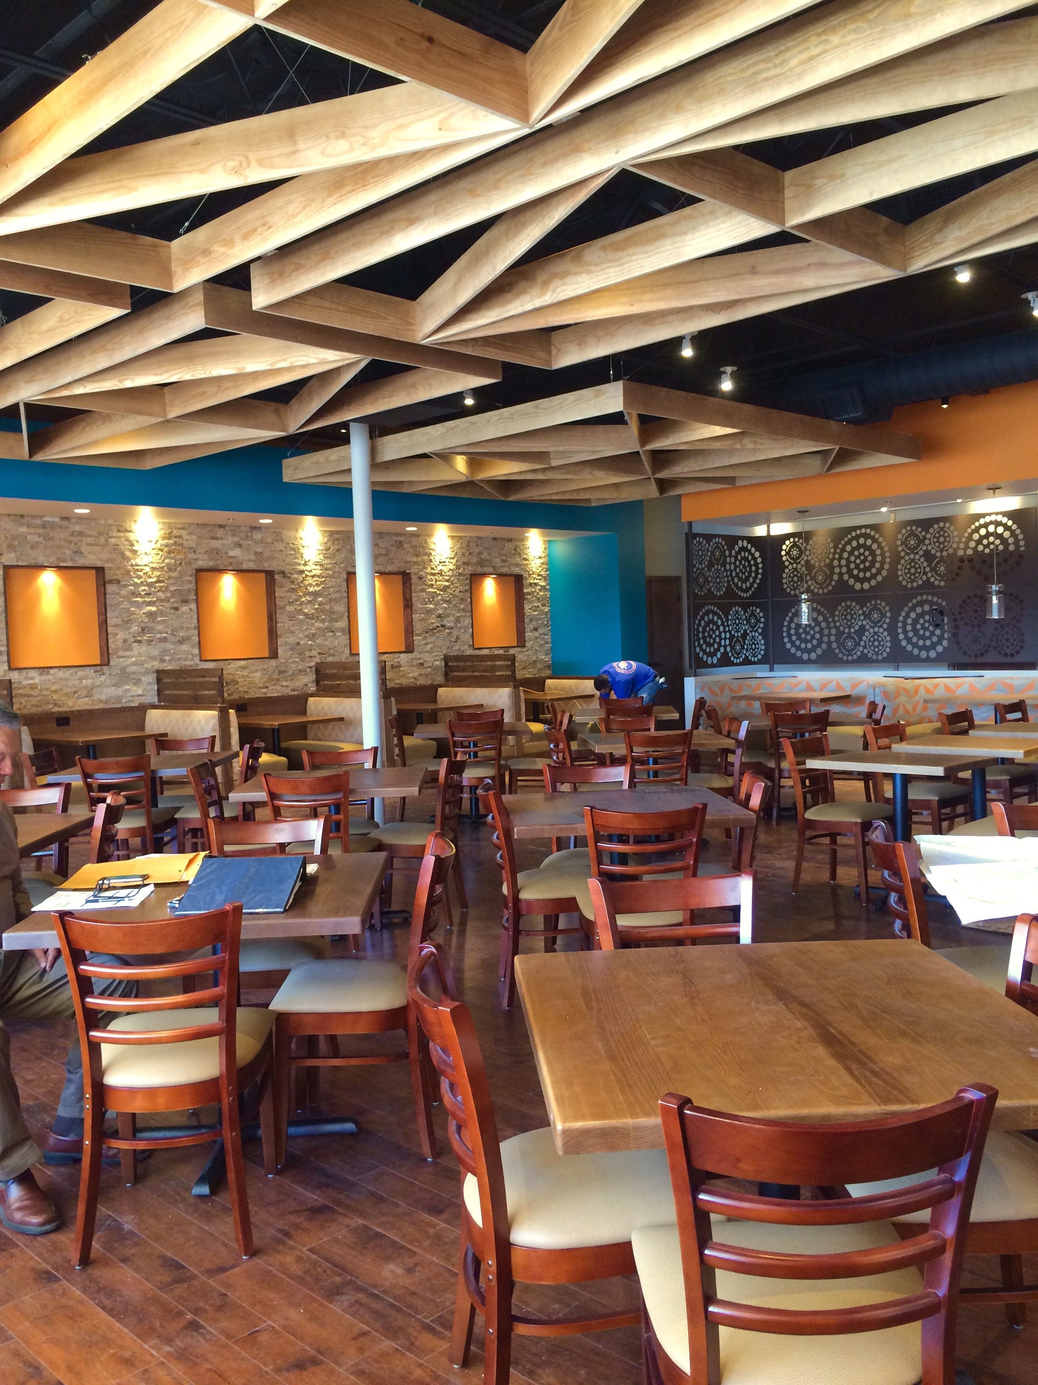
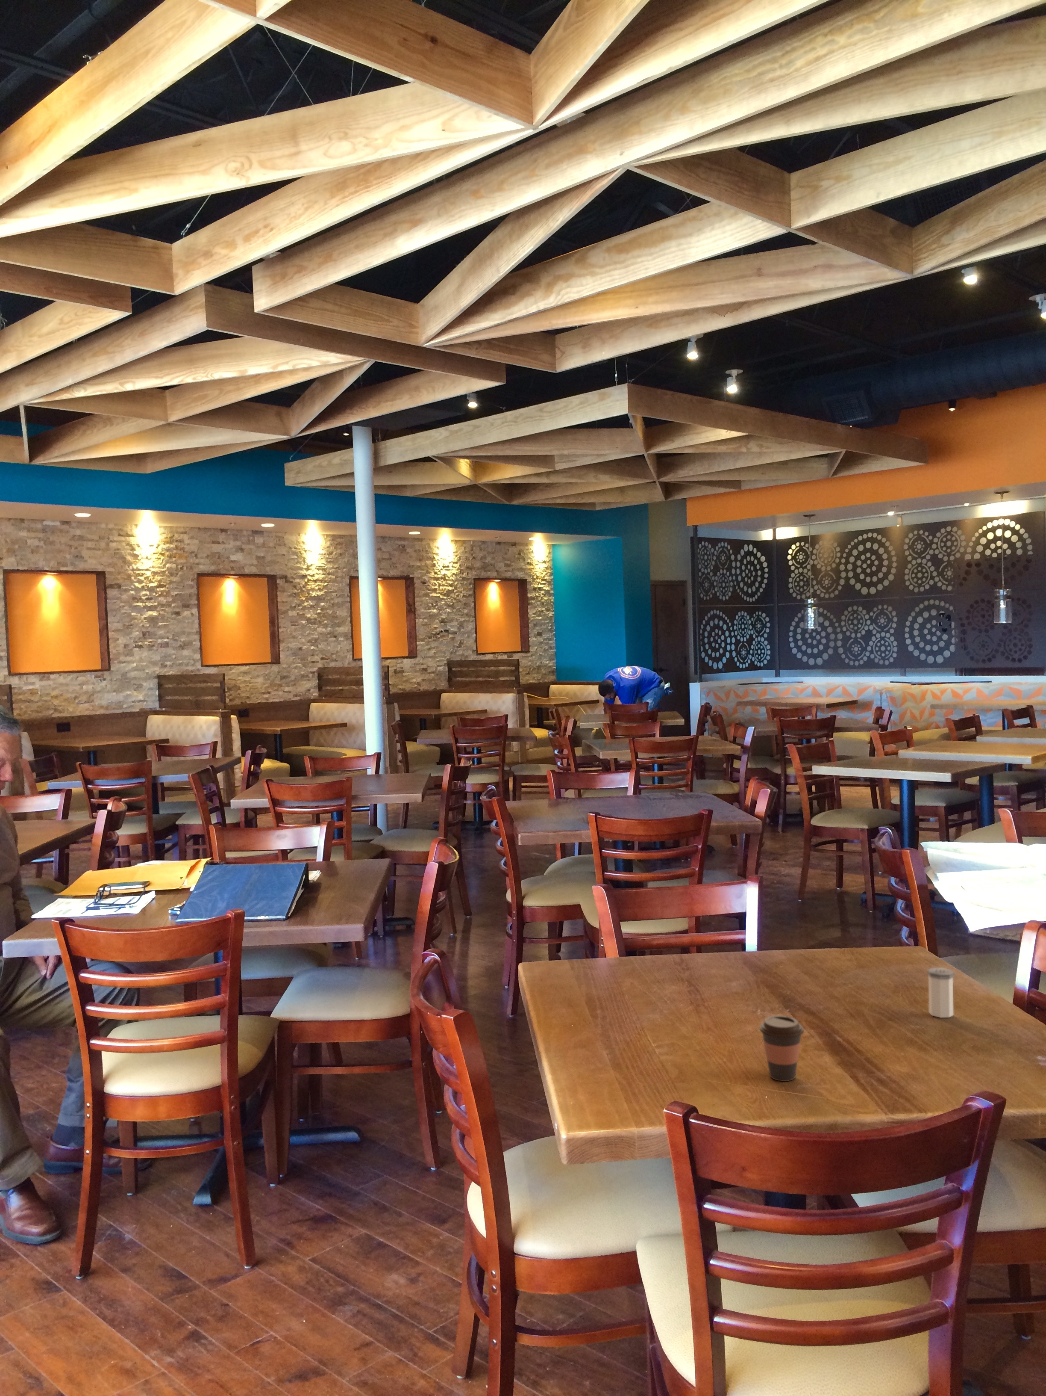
+ coffee cup [759,1015,804,1082]
+ salt shaker [926,967,955,1018]
